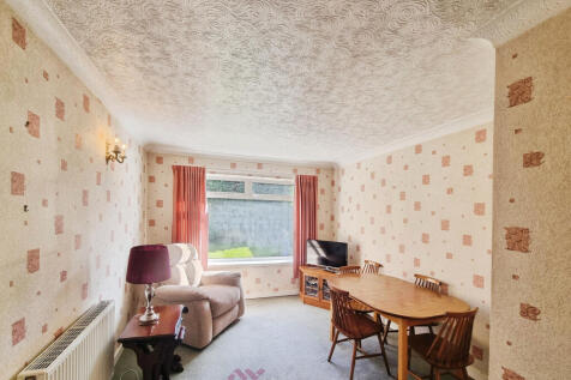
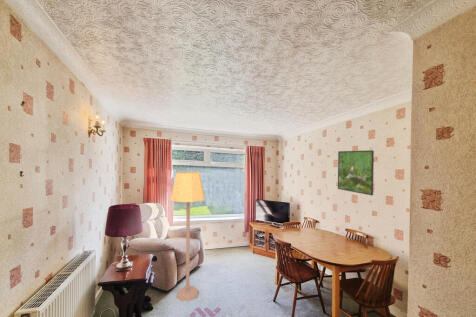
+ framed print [337,149,375,196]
+ lamp [170,171,206,302]
